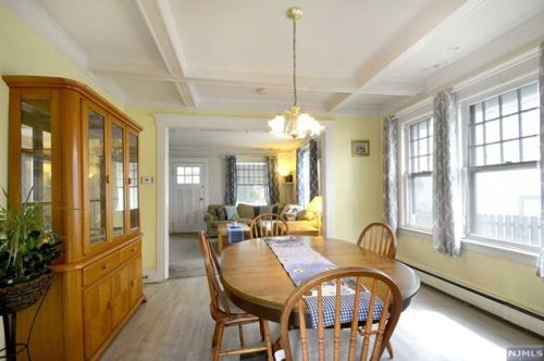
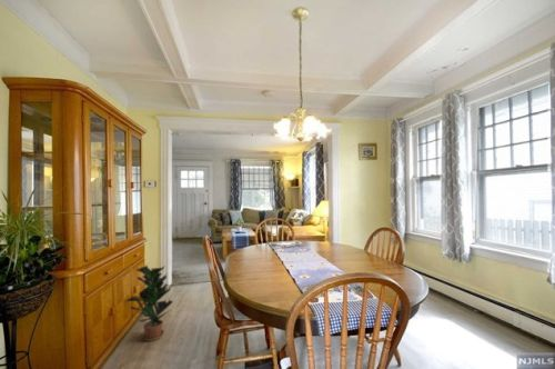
+ potted plant [125,265,174,342]
